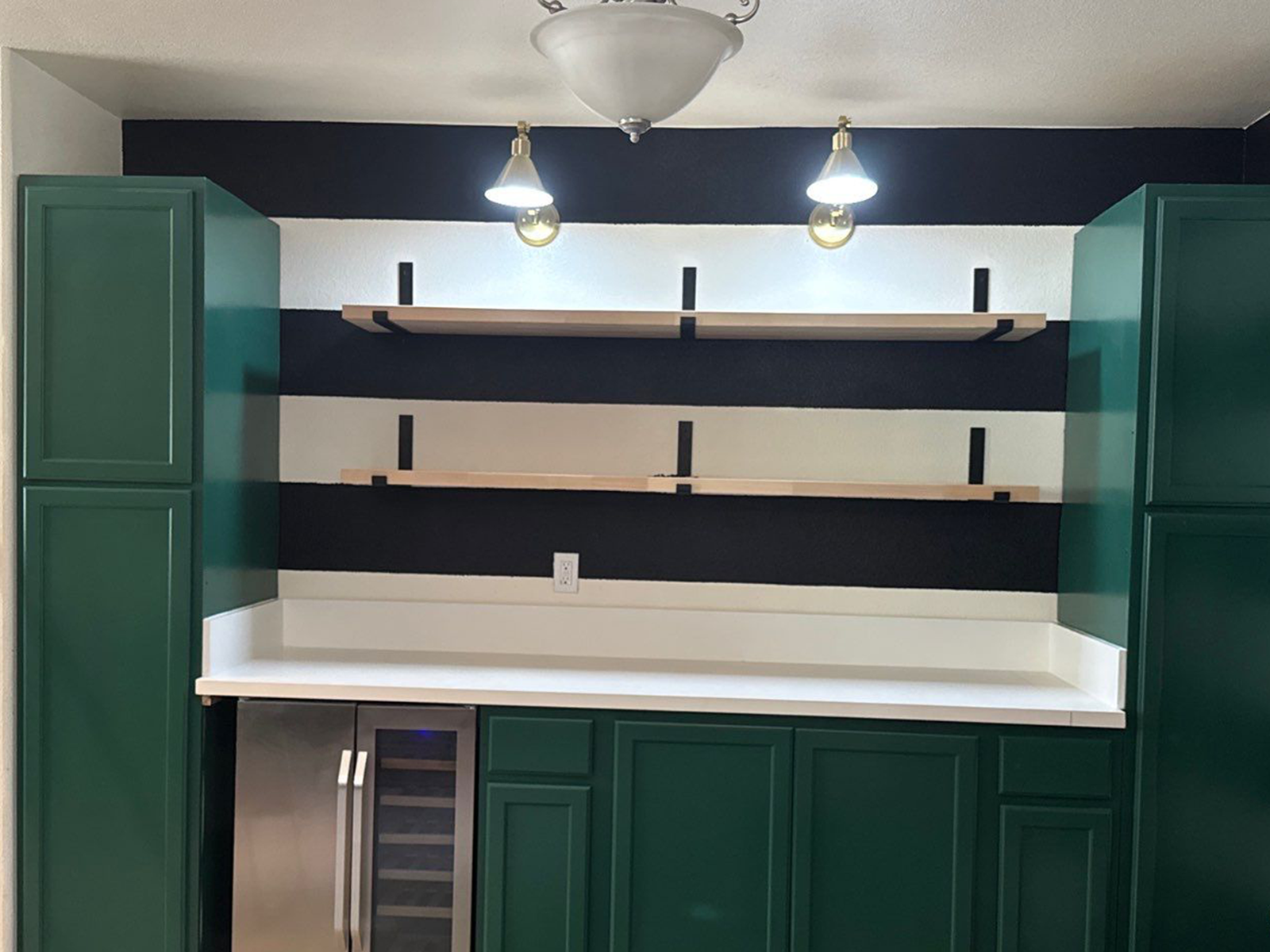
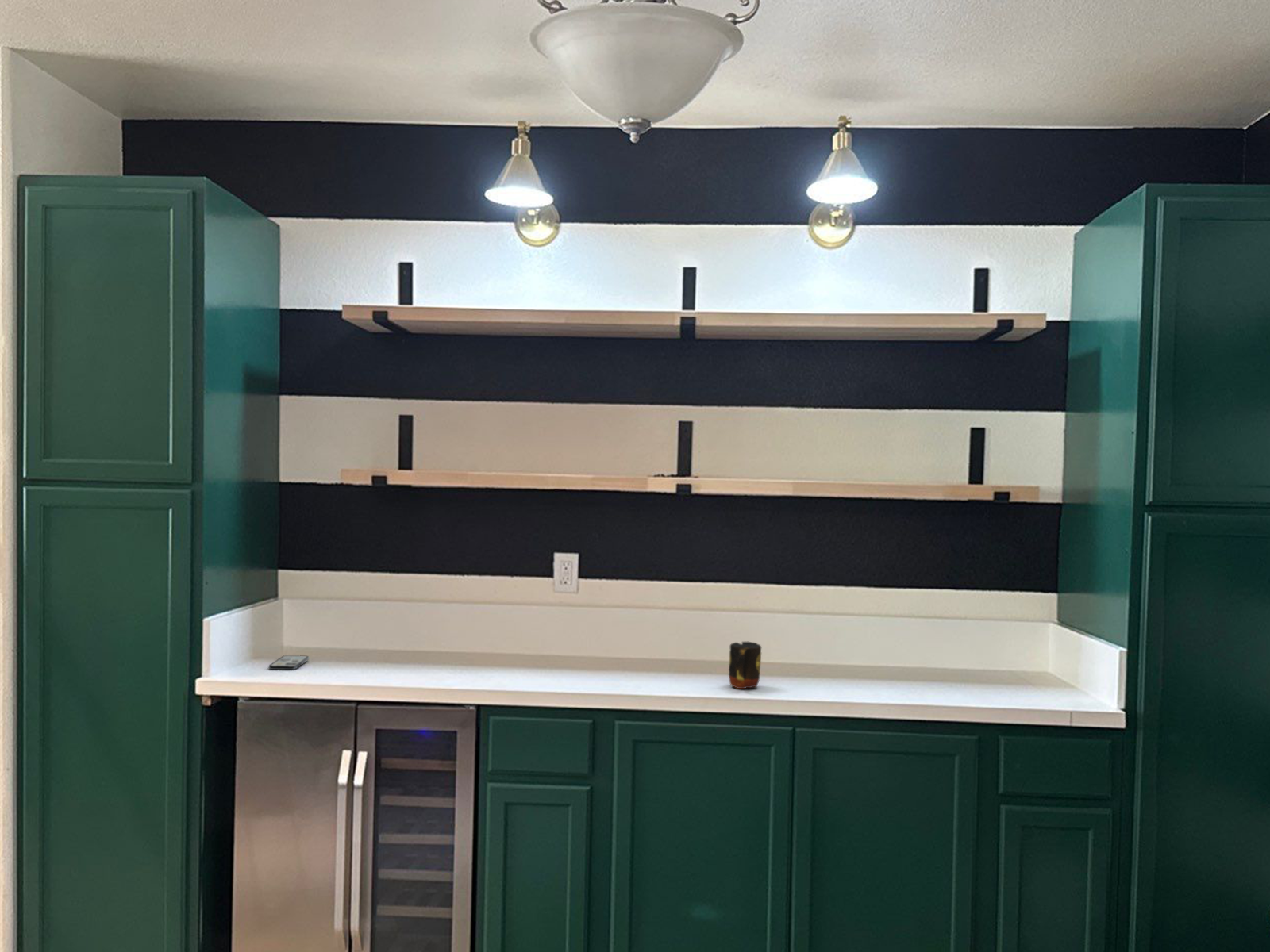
+ phone case [267,655,310,670]
+ mug [728,641,762,690]
